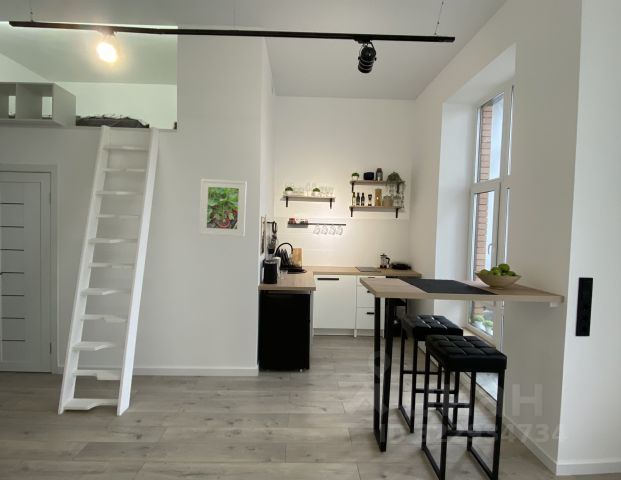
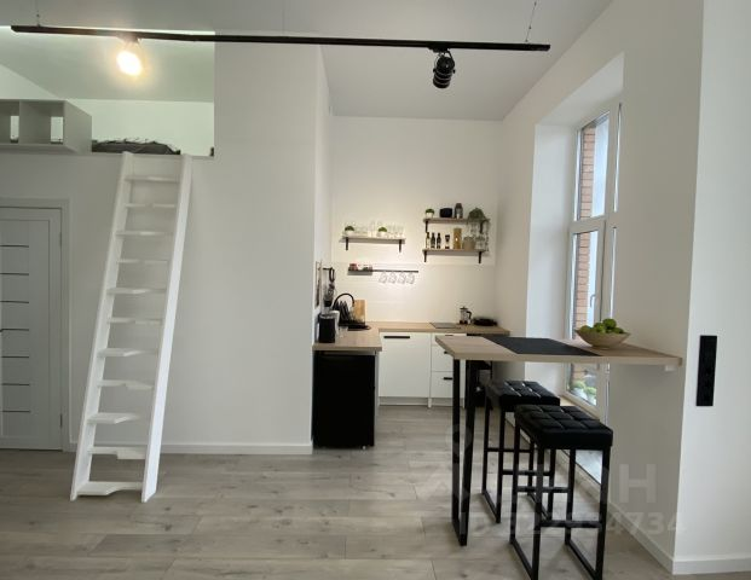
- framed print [198,178,248,238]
